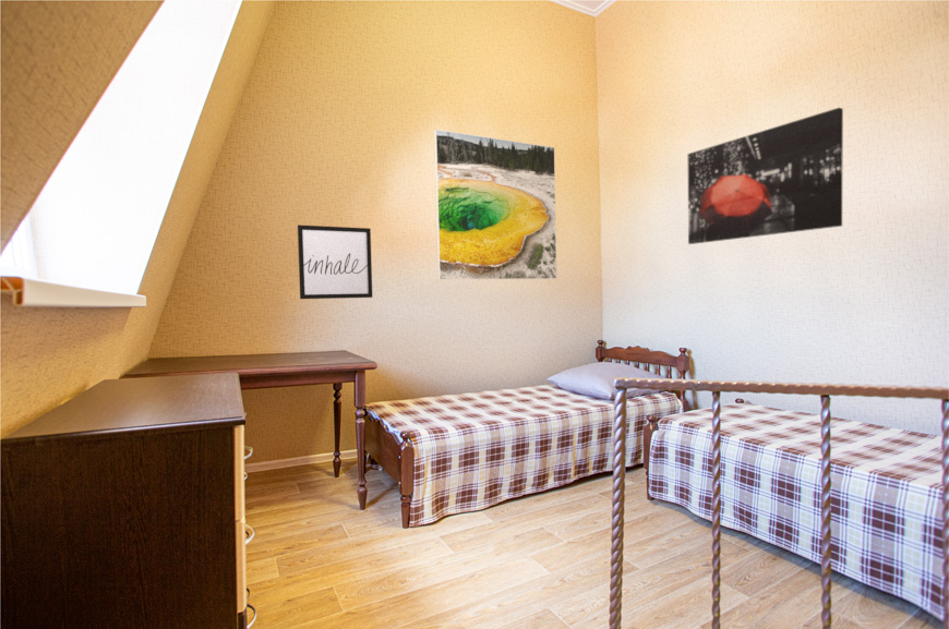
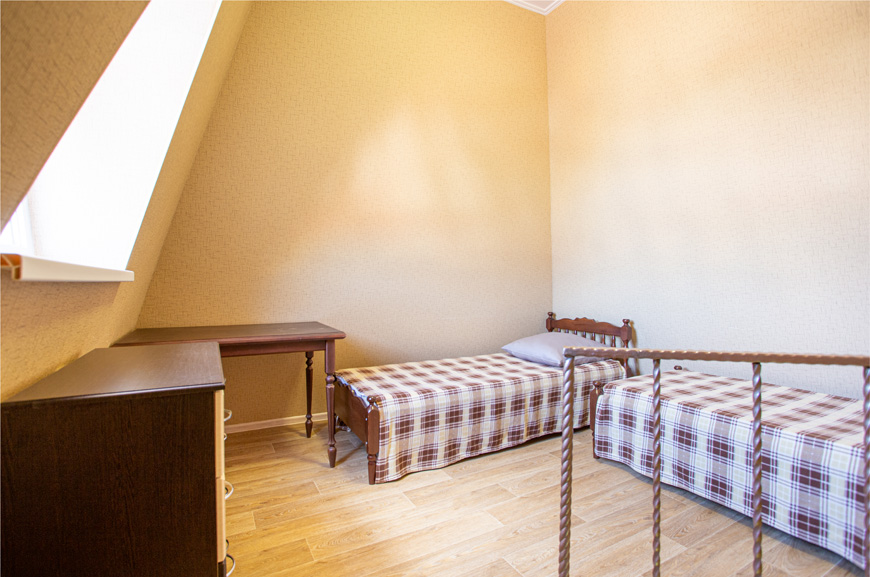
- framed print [433,129,558,281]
- wall art [297,225,373,300]
- wall art [687,107,844,245]
